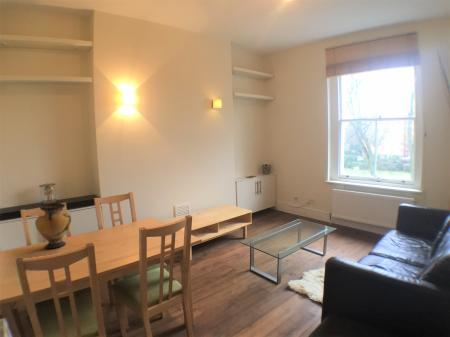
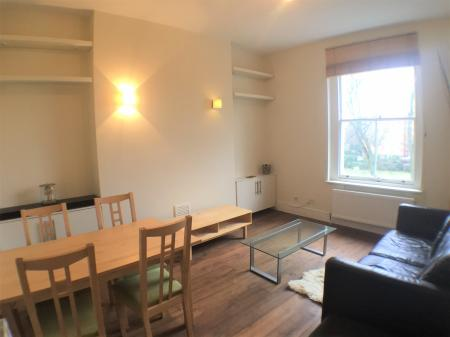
- vase [34,203,72,249]
